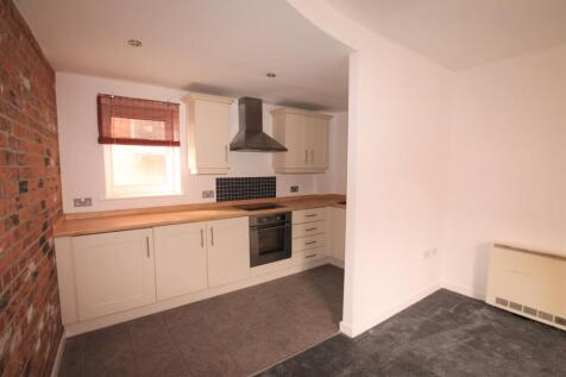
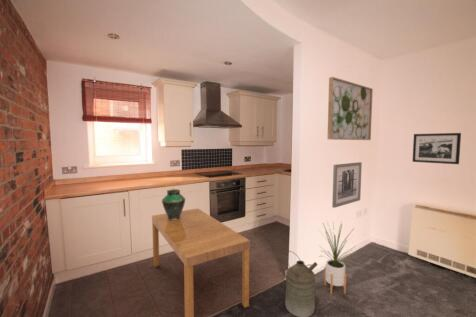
+ house plant [318,220,356,296]
+ dining table [151,207,251,317]
+ wall art [326,76,374,141]
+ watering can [280,250,319,317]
+ vase [161,188,186,220]
+ picture frame [411,132,462,165]
+ wall art [331,161,363,209]
